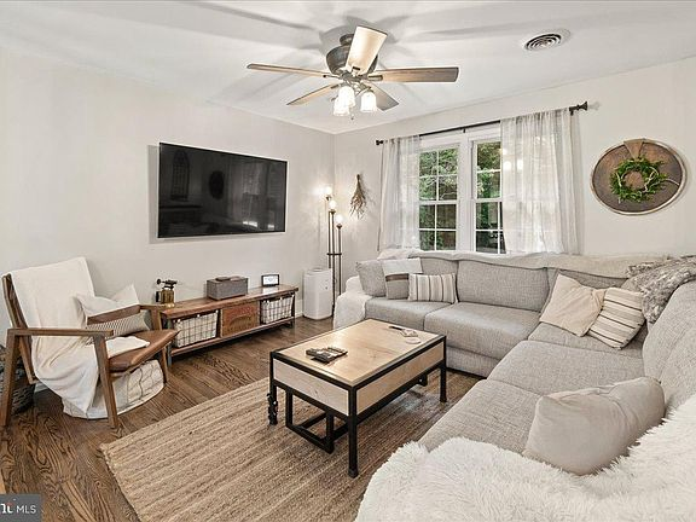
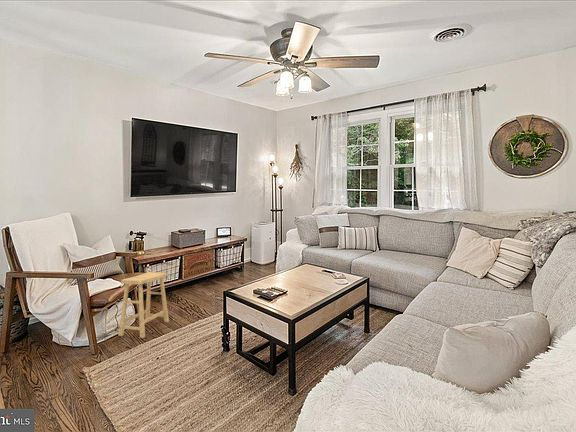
+ footstool [117,271,170,339]
